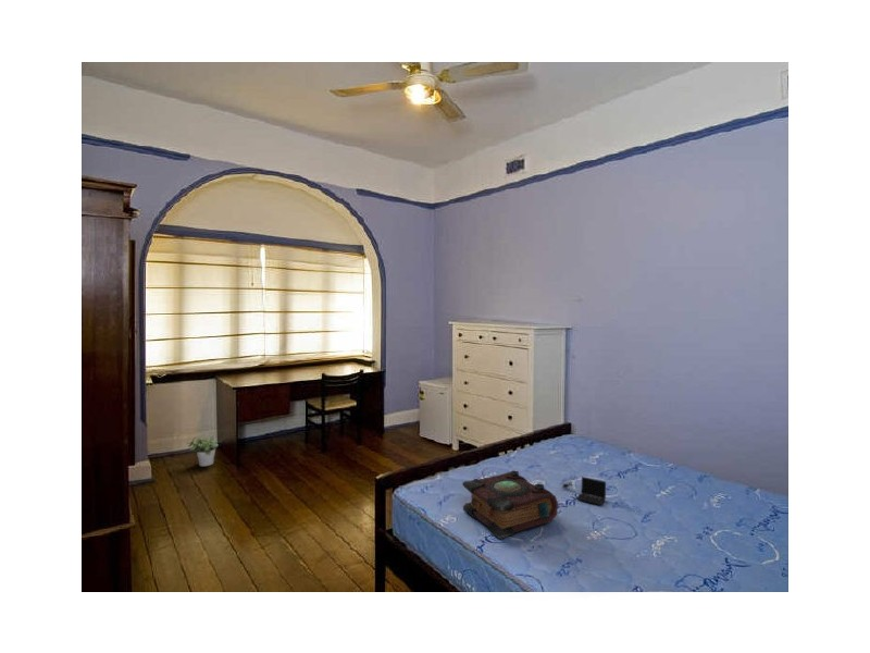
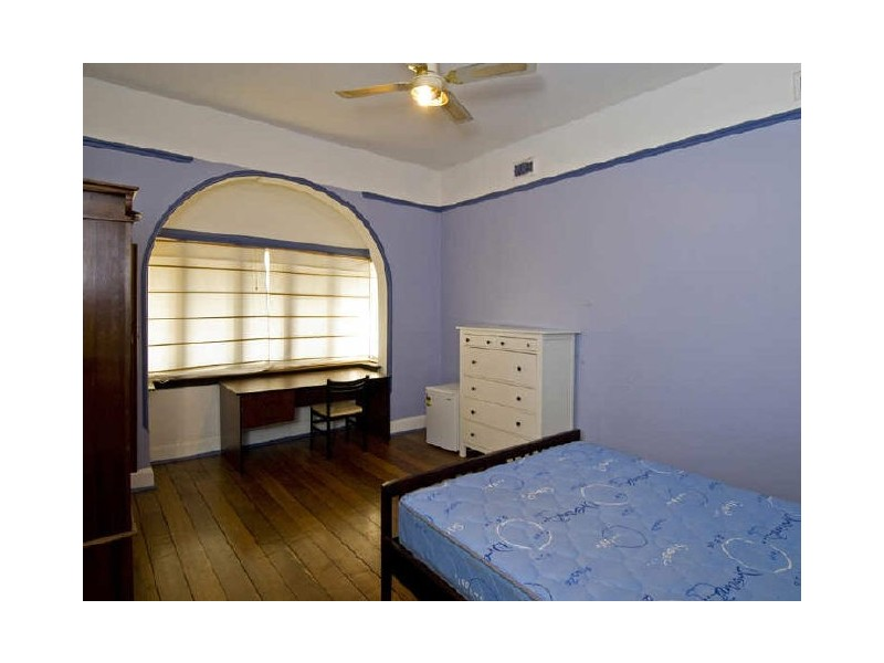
- potted plant [185,435,219,468]
- book [461,469,559,540]
- laptop [559,476,642,513]
